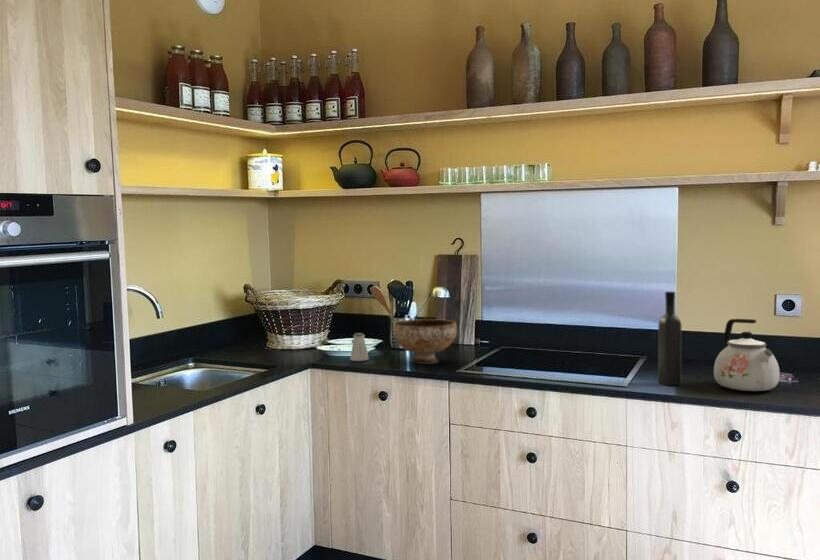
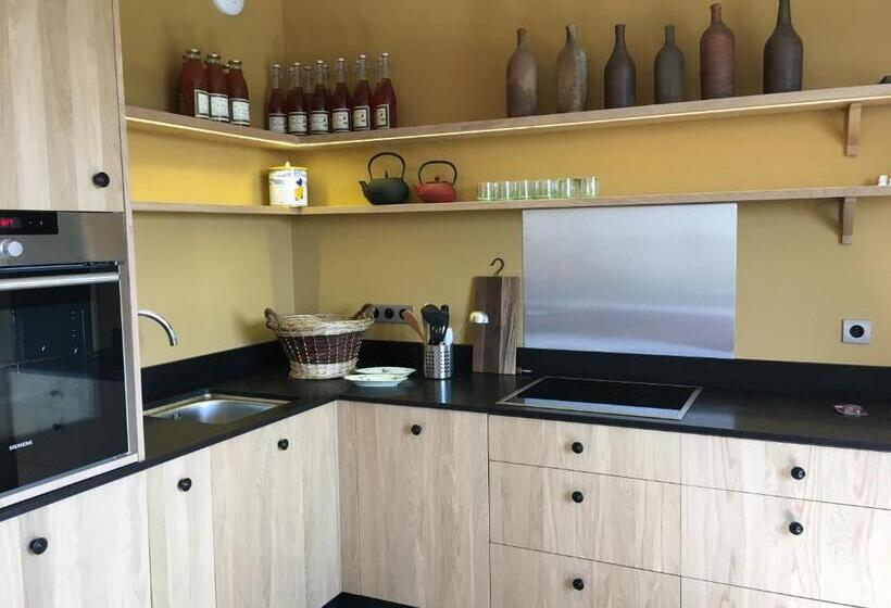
- bowl [392,318,458,365]
- wine bottle [657,291,683,386]
- saltshaker [349,332,370,362]
- kettle [713,318,781,392]
